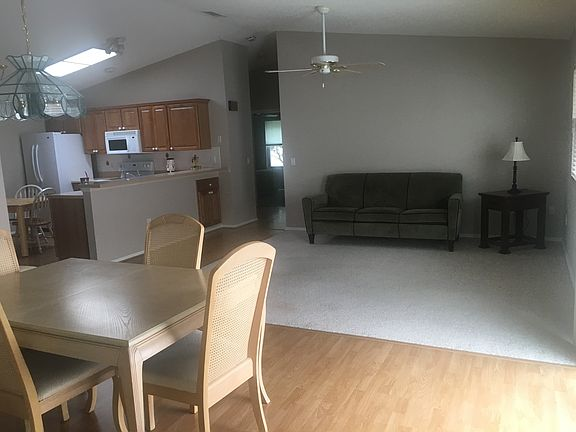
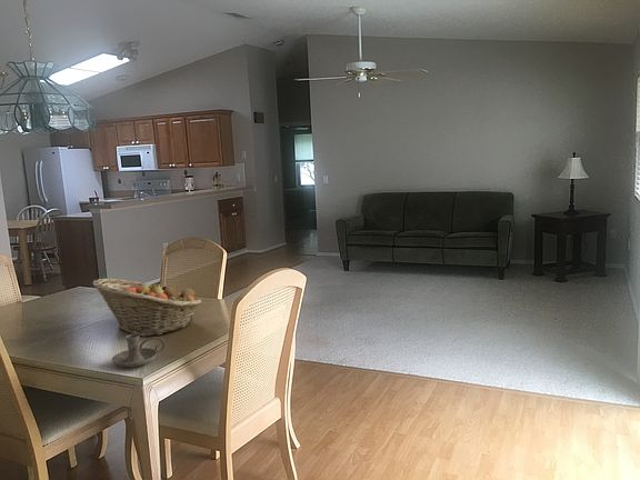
+ fruit basket [92,278,203,338]
+ candle holder [111,333,166,368]
